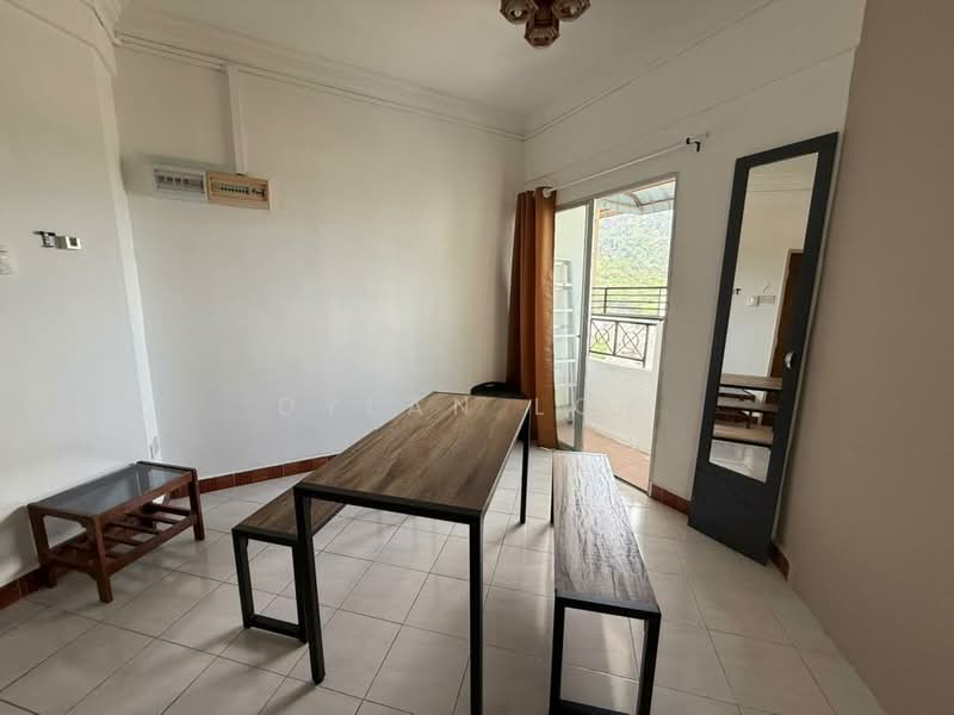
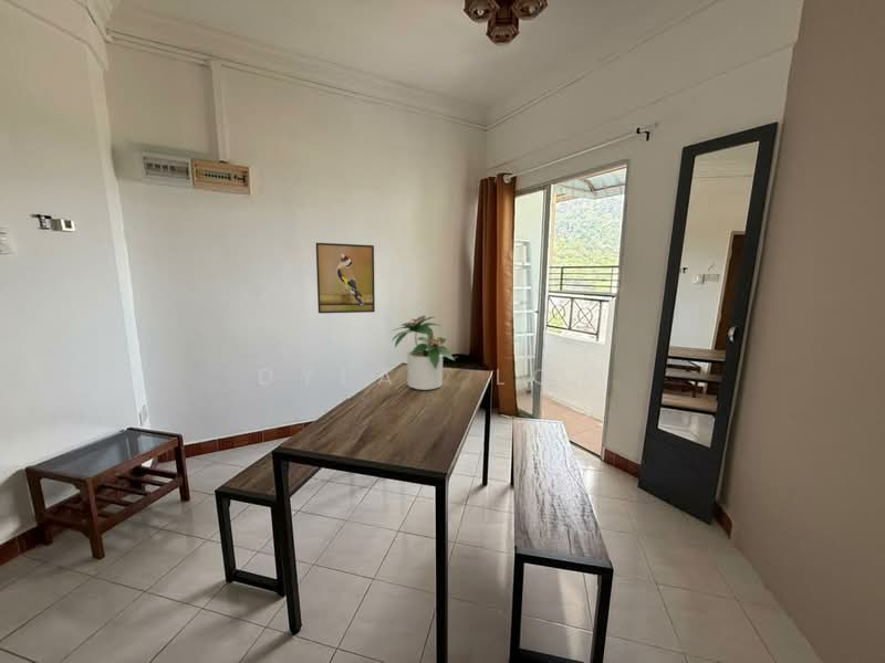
+ potted plant [391,314,456,391]
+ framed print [315,242,376,314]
